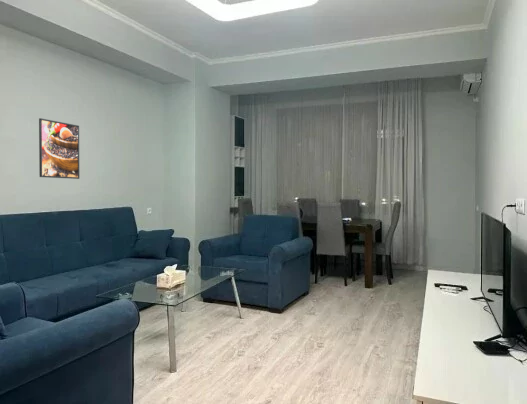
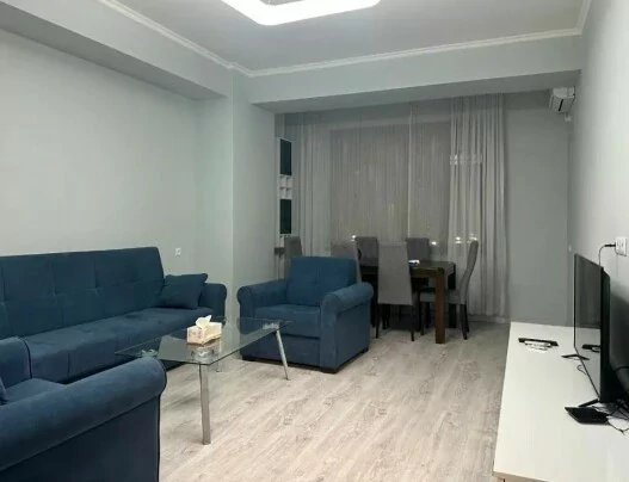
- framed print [38,117,80,180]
